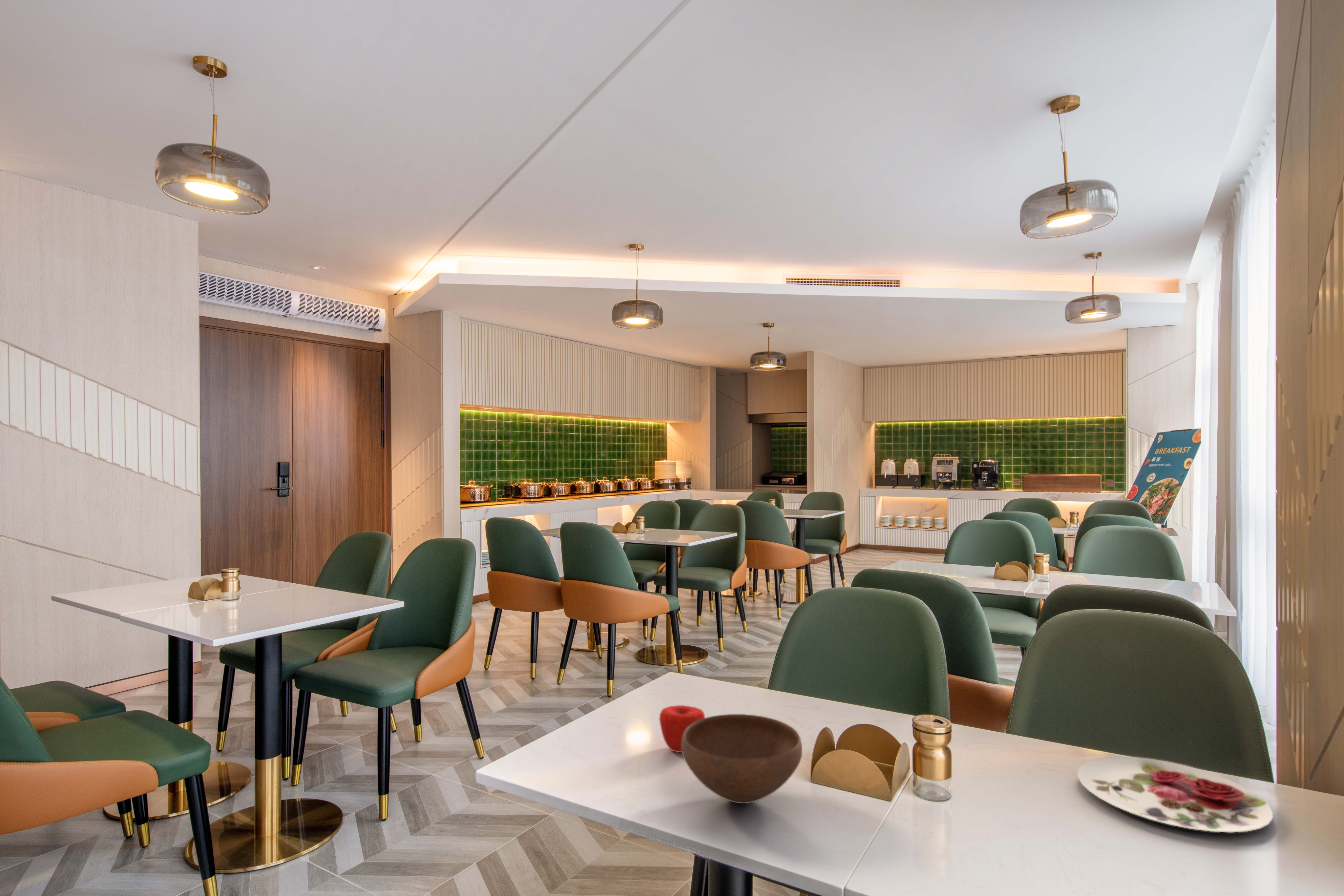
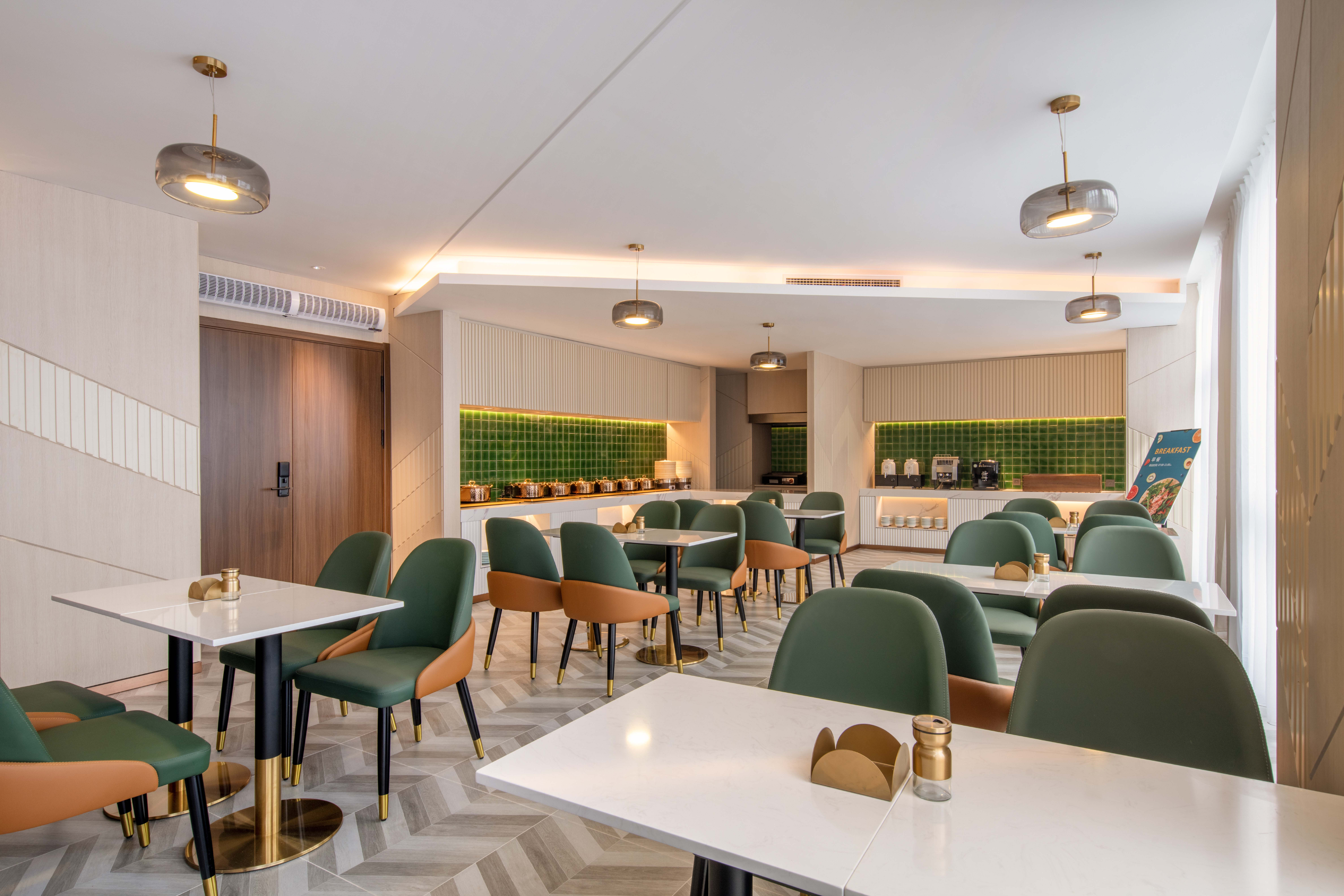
- bowl [681,714,803,804]
- apple [659,705,705,753]
- plate [1077,756,1273,833]
